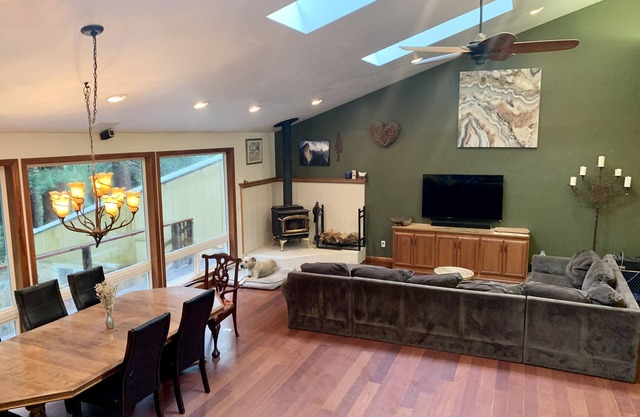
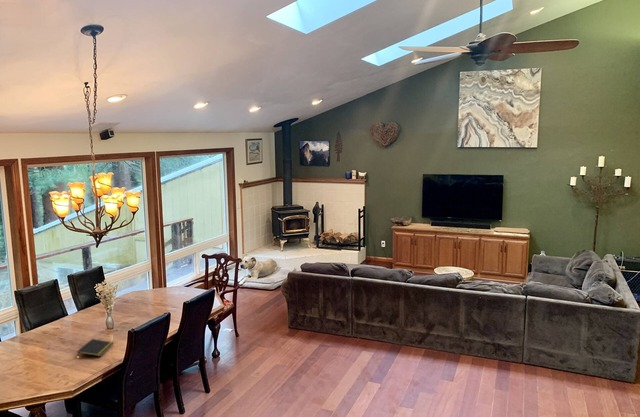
+ notepad [76,338,115,357]
